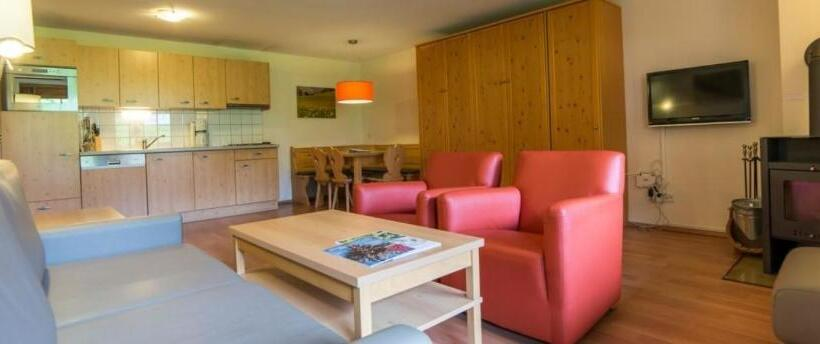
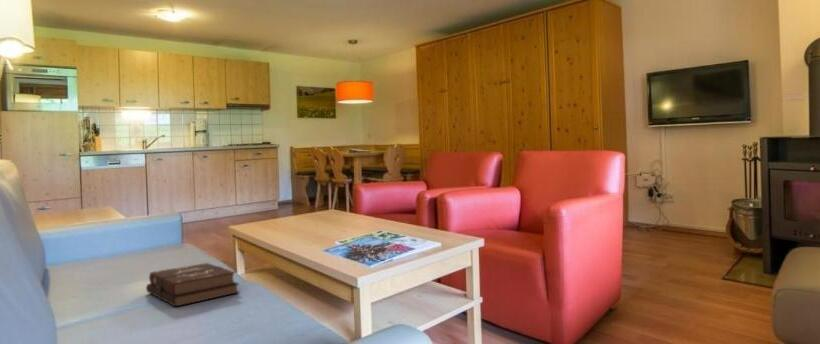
+ hardback book [145,262,240,308]
